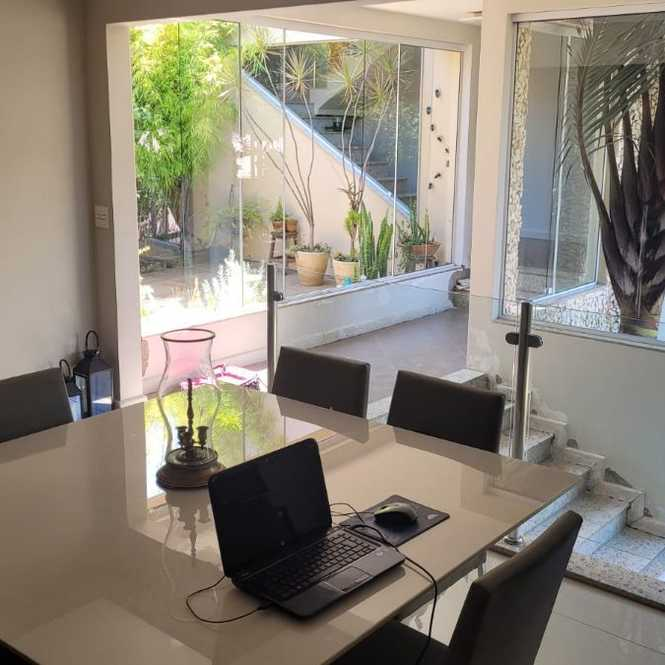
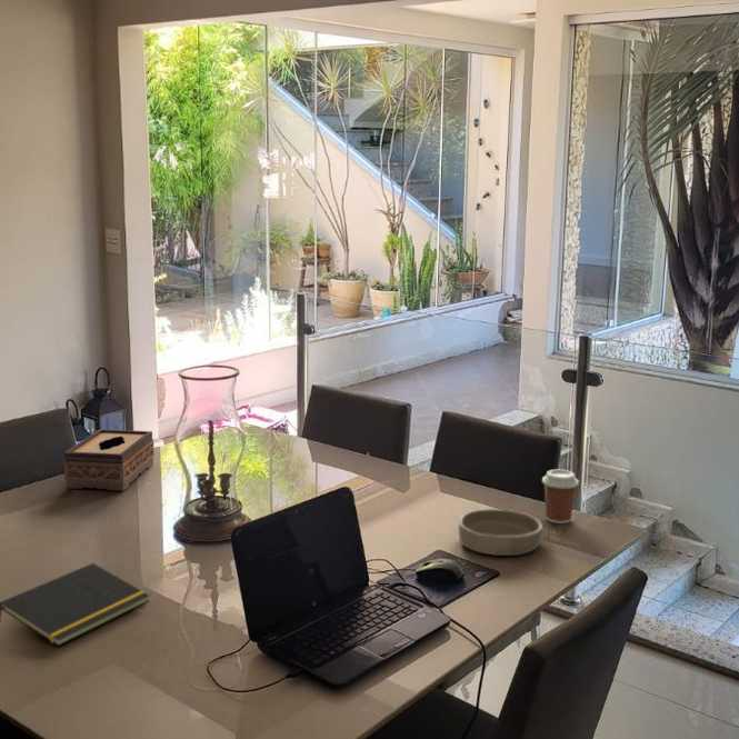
+ notepad [0,562,150,647]
+ tissue box [63,428,156,492]
+ coffee cup [541,469,580,525]
+ bowl [458,508,543,557]
